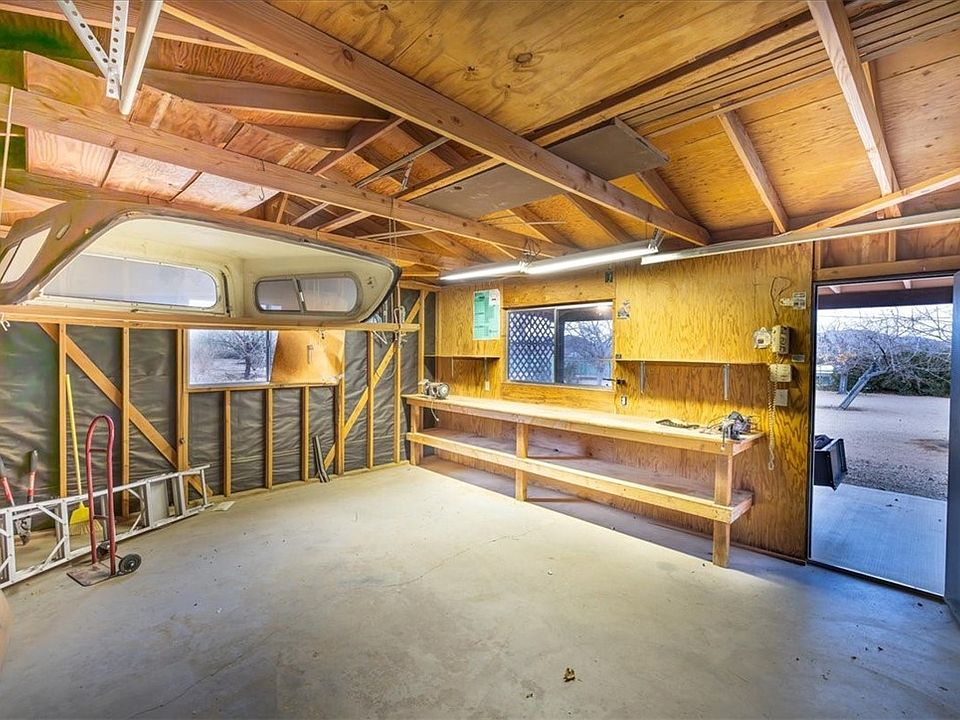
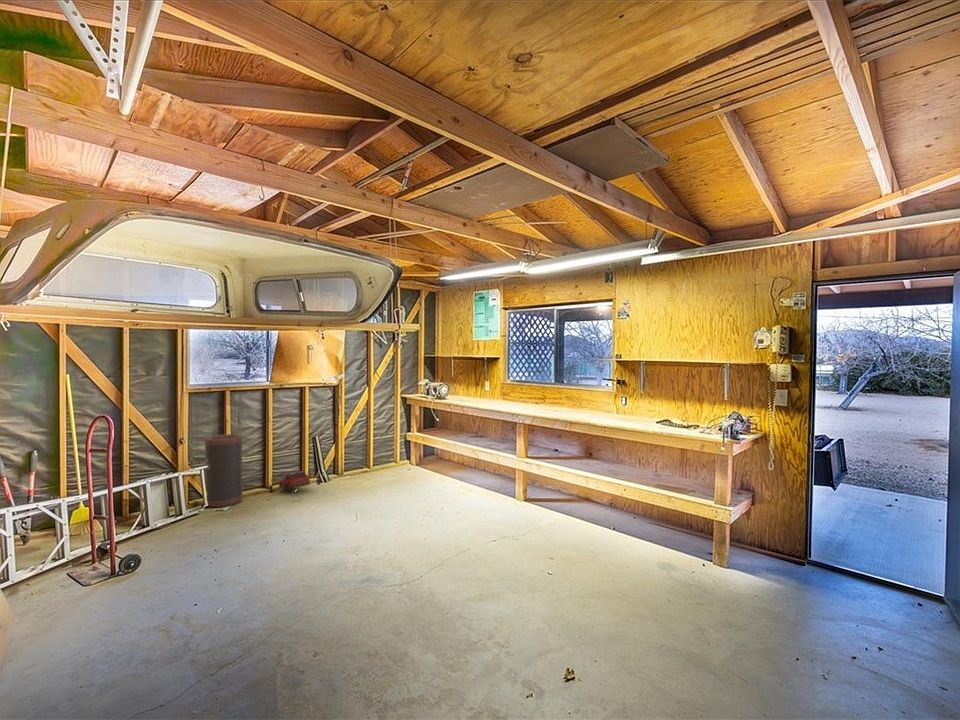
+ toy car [268,469,322,503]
+ trash can [204,433,244,509]
